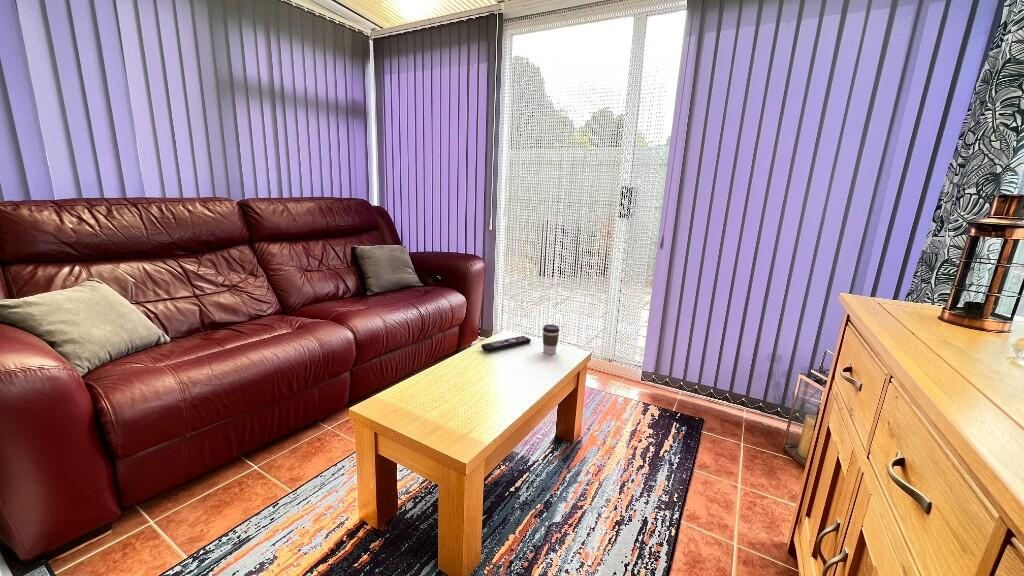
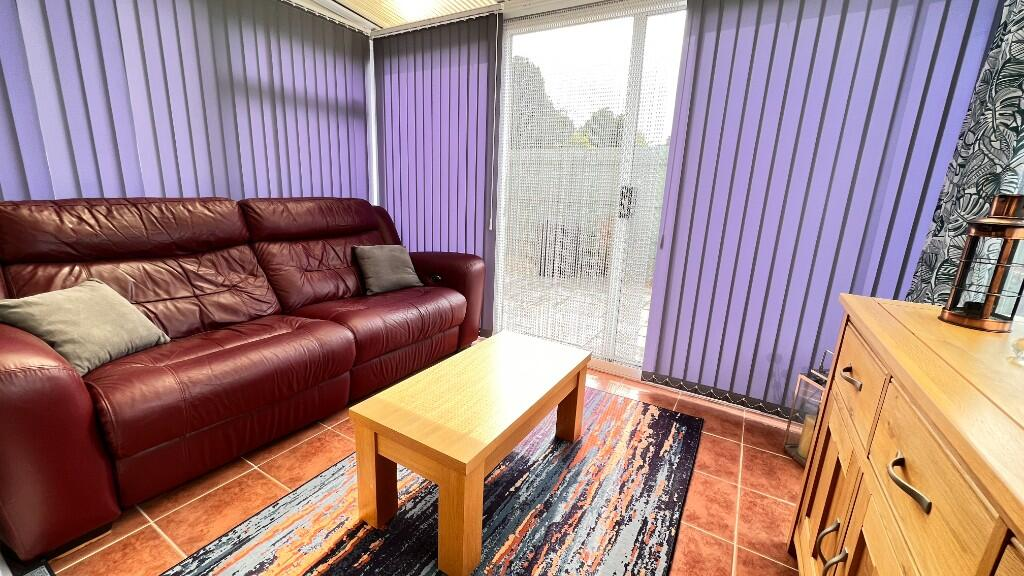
- remote control [480,335,532,353]
- coffee cup [542,324,560,355]
